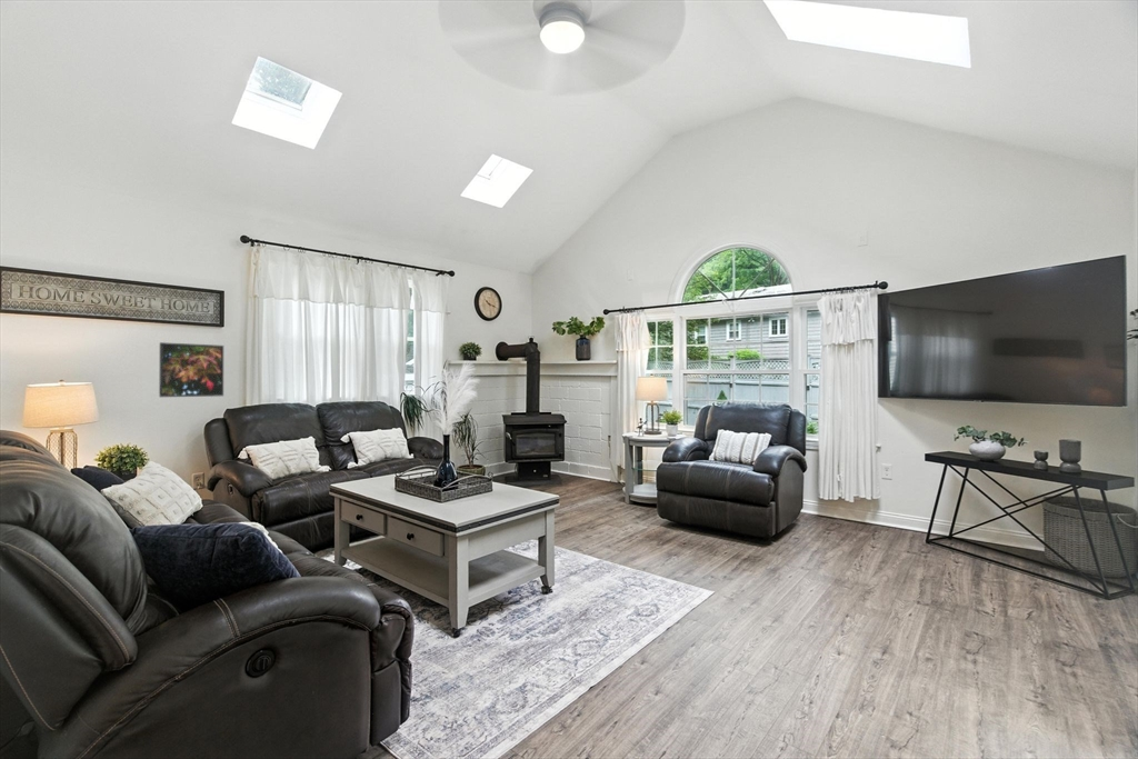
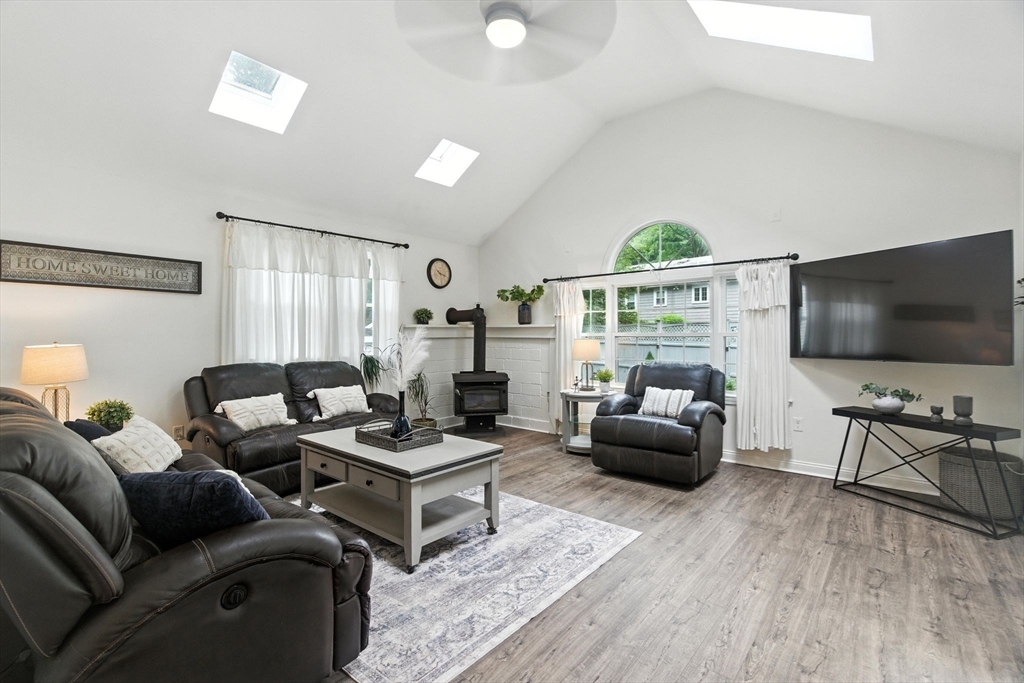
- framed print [158,341,224,398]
